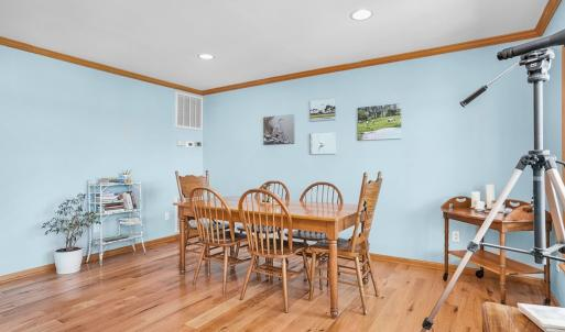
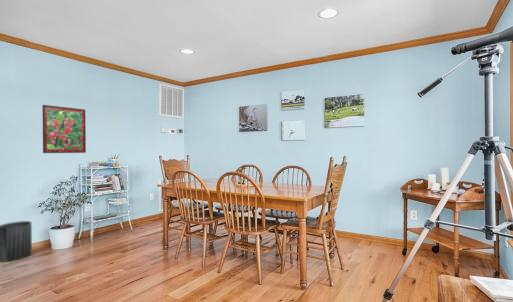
+ trash can [0,220,33,263]
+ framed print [42,104,87,154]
